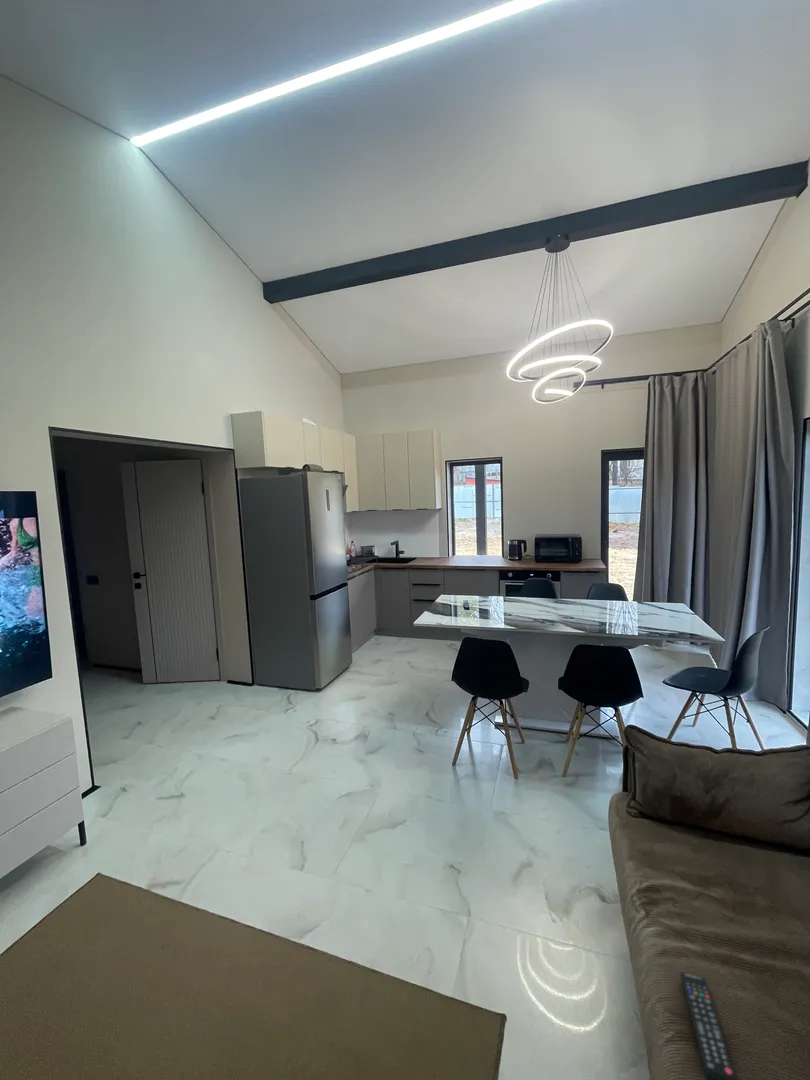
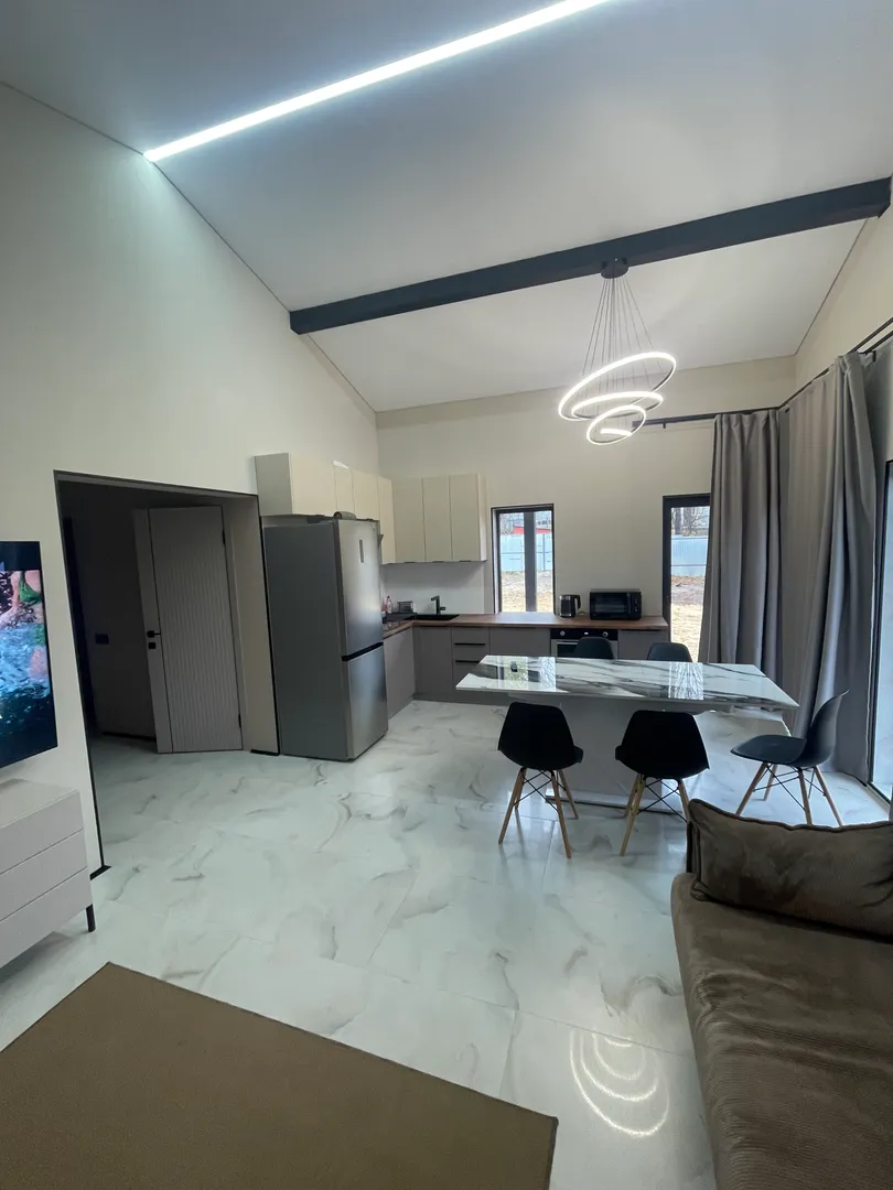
- remote control [679,970,738,1080]
